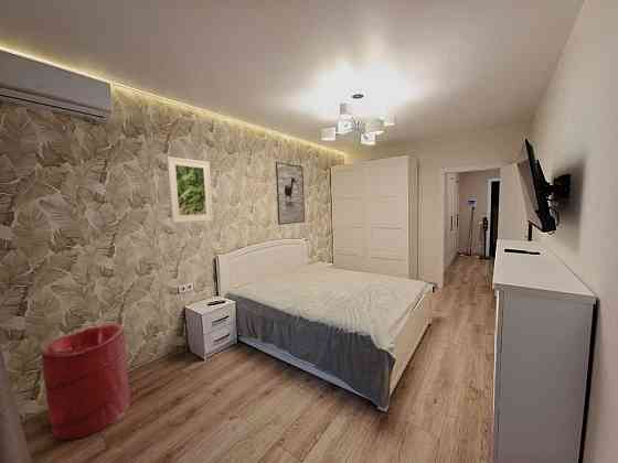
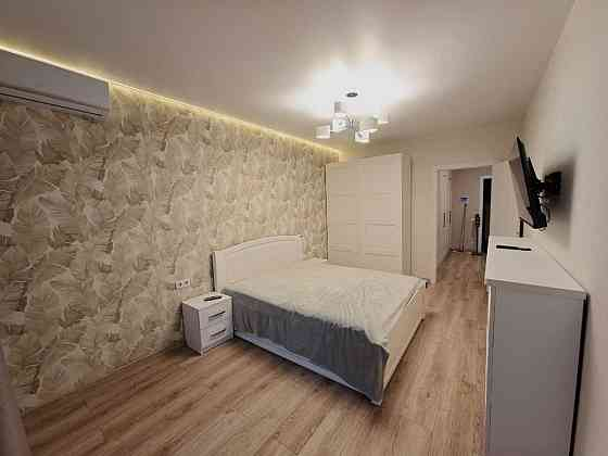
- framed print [275,161,306,226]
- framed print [166,155,214,224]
- laundry hamper [41,323,131,441]
